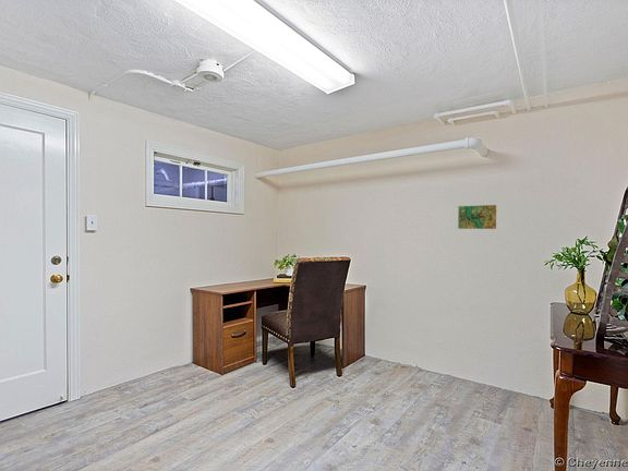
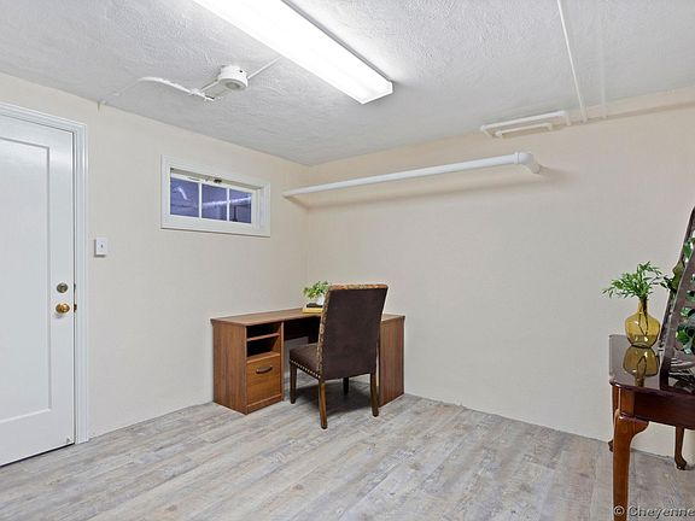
- map [457,204,497,230]
